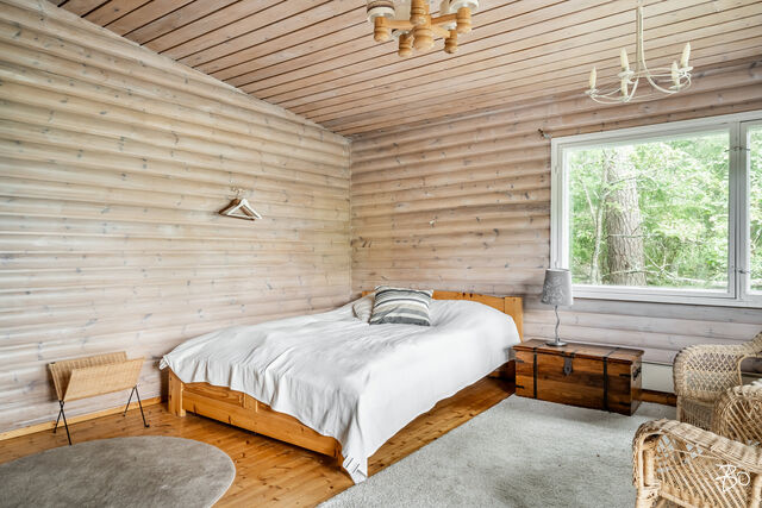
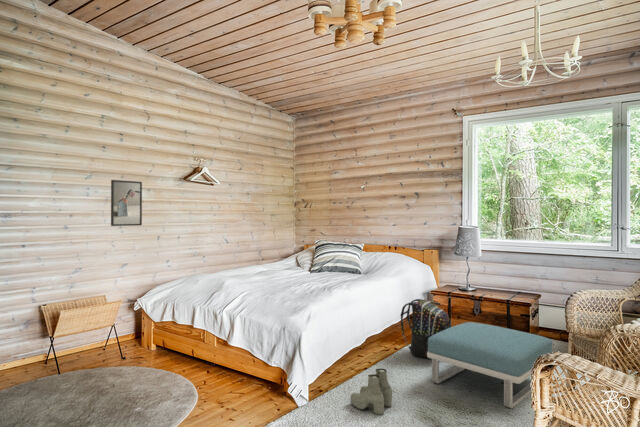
+ boots [349,368,394,416]
+ backpack [399,298,452,359]
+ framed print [110,179,143,227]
+ footstool [427,321,553,410]
